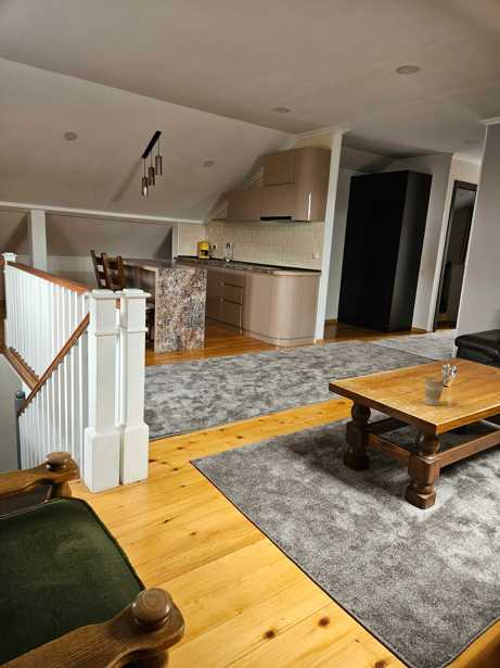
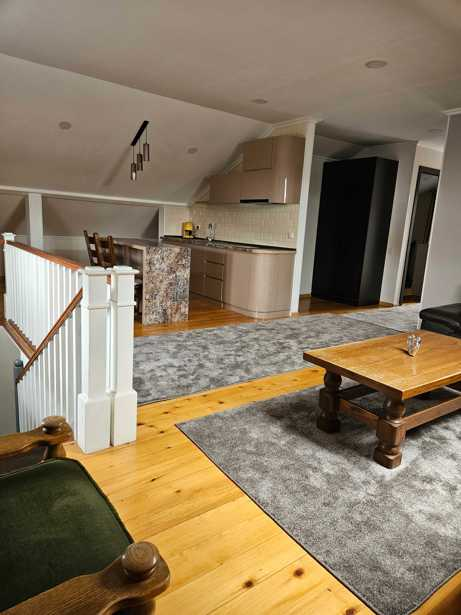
- coffee cup [423,377,445,406]
